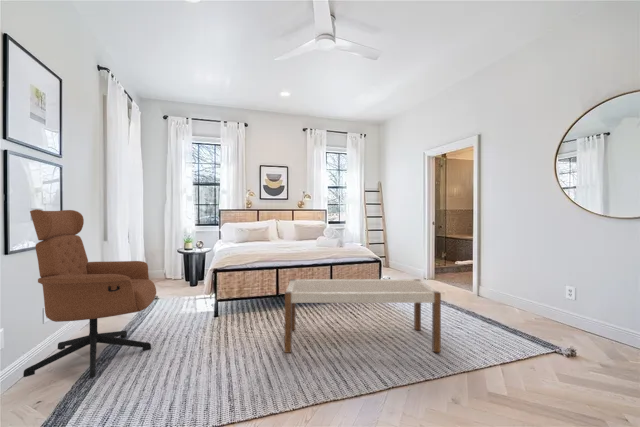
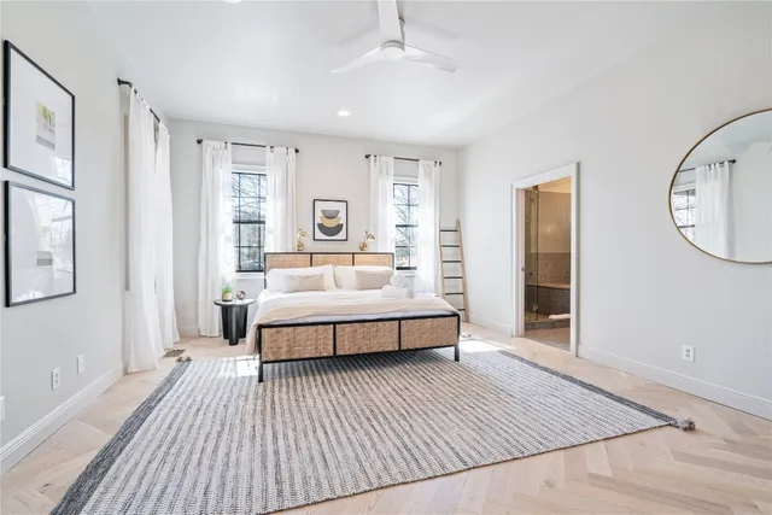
- armchair [22,208,157,379]
- bench [284,278,442,354]
